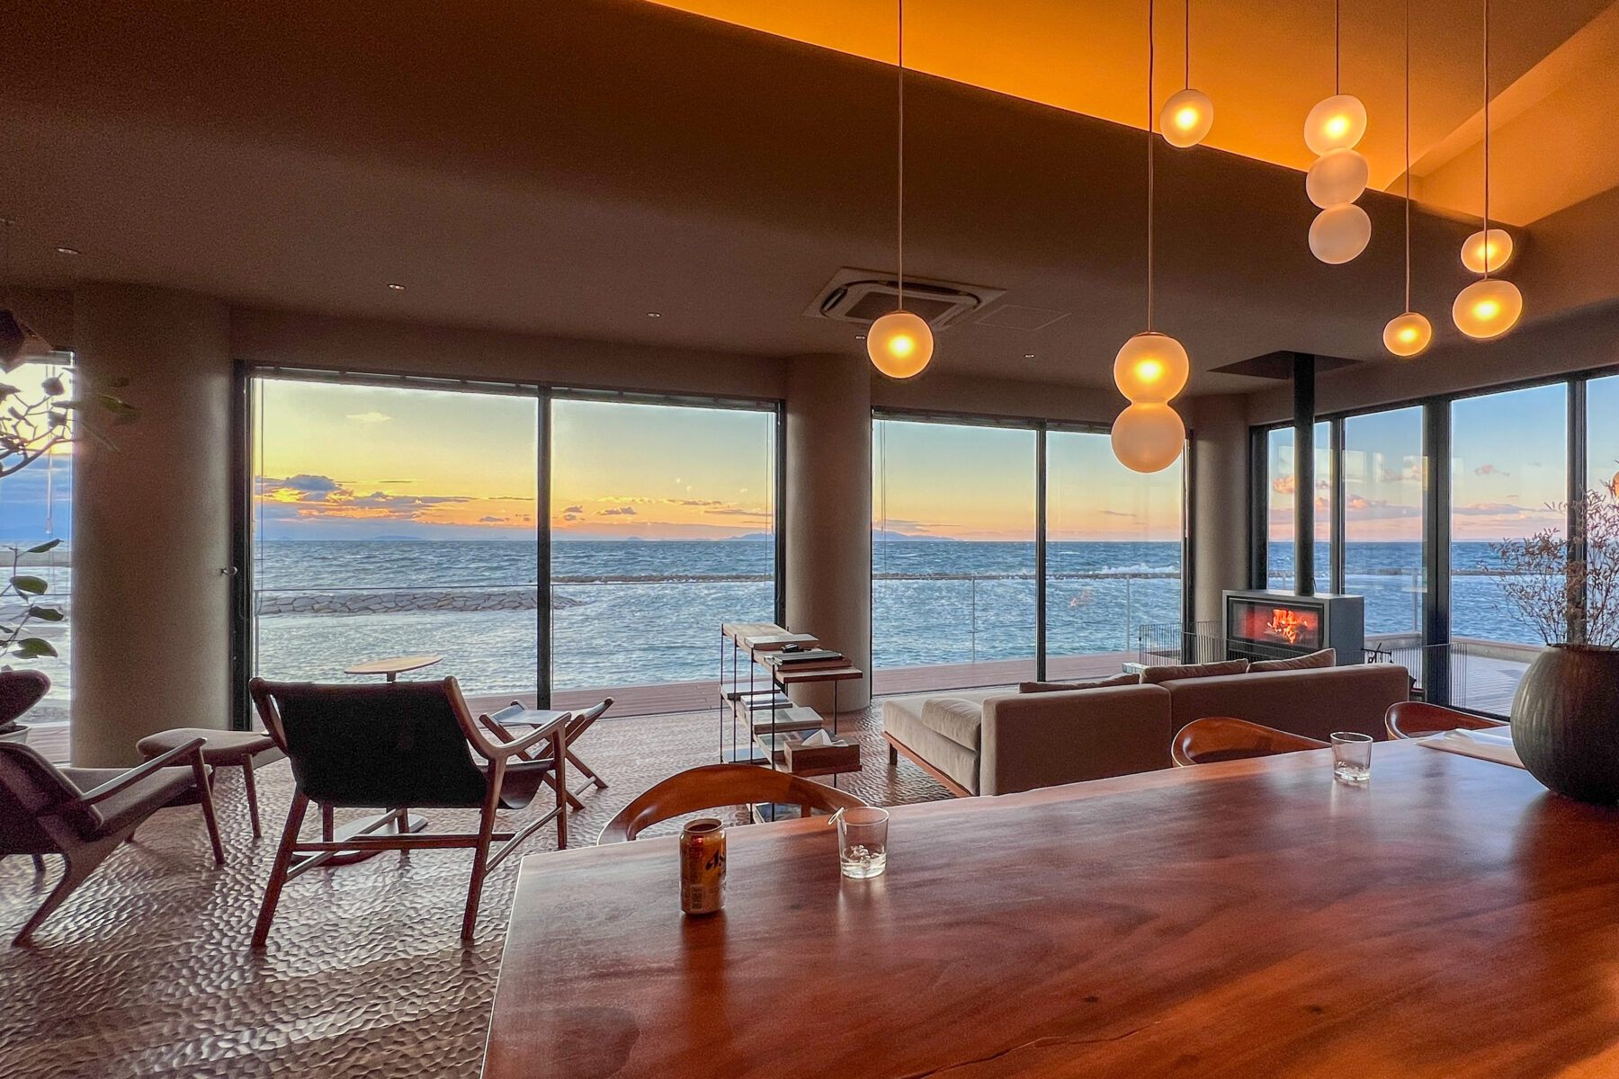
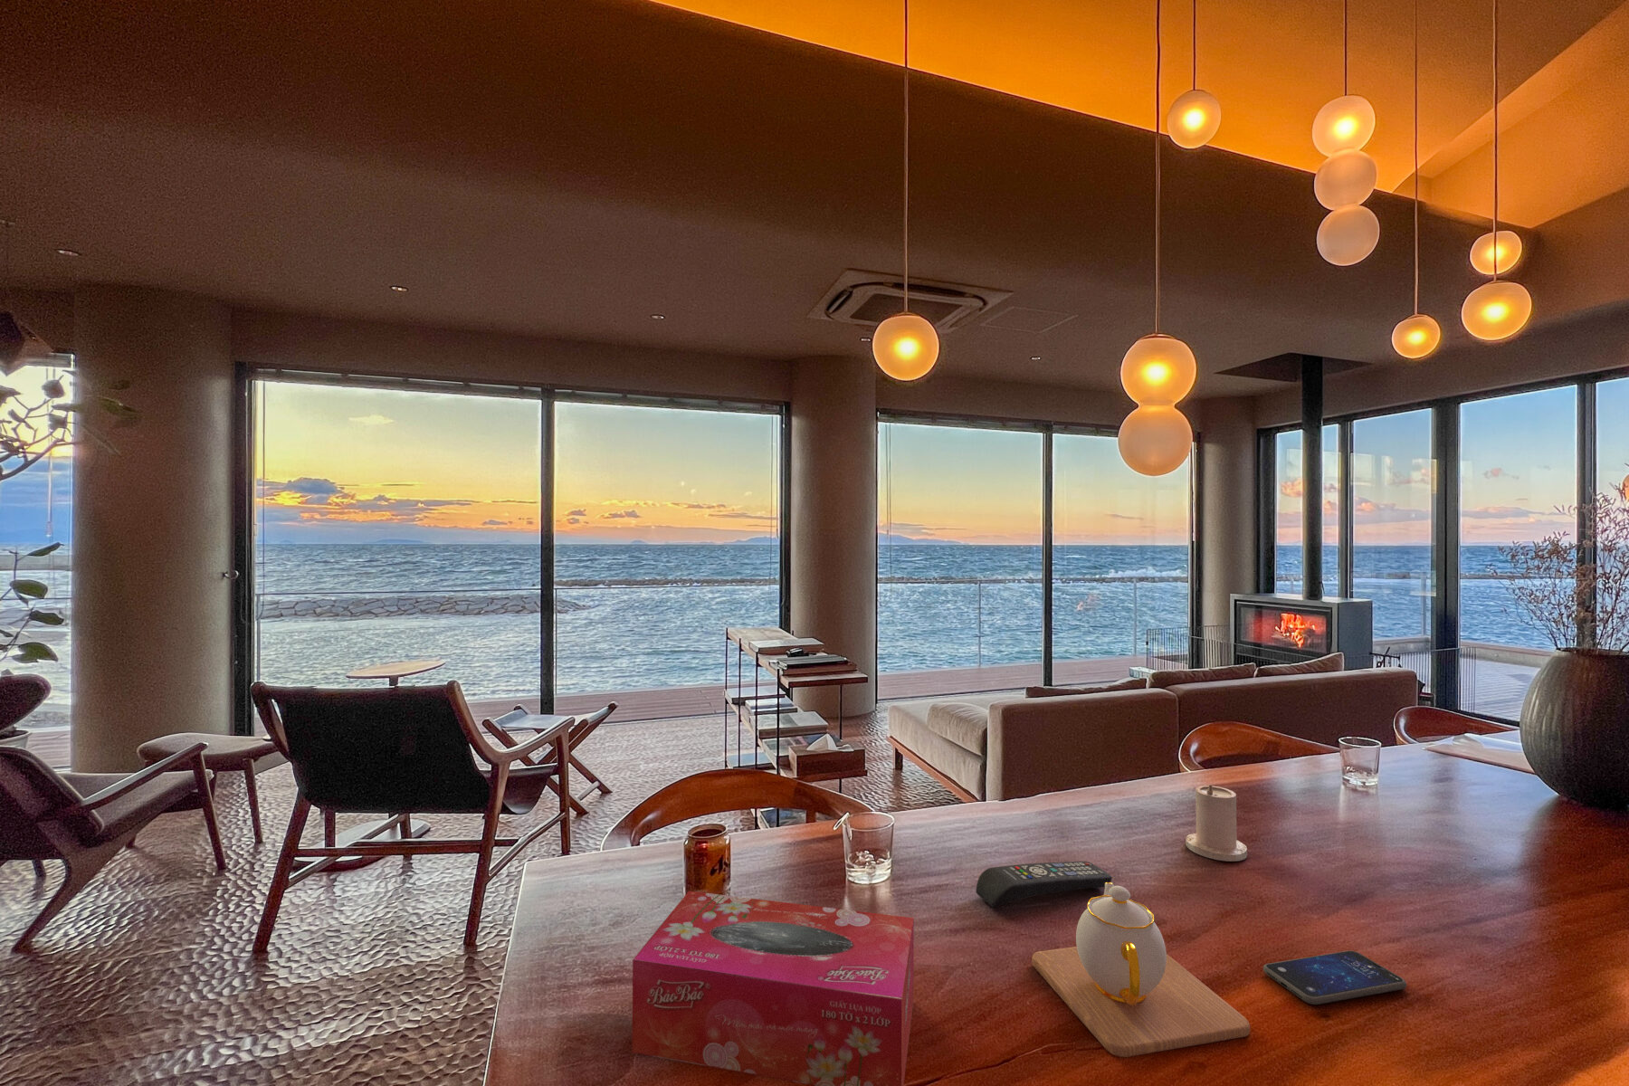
+ remote control [976,861,1113,908]
+ tissue box [631,891,915,1086]
+ candle [1184,784,1248,863]
+ smartphone [1263,949,1407,1006]
+ teapot [1030,881,1251,1058]
